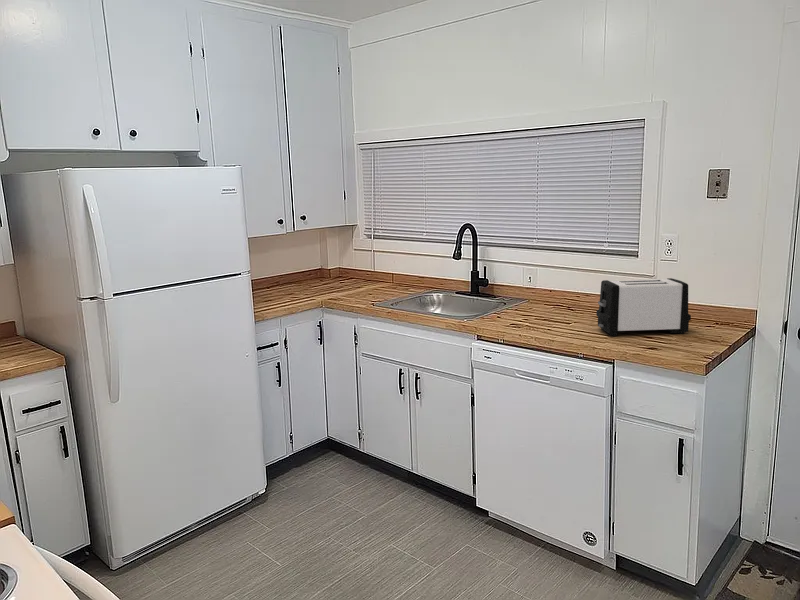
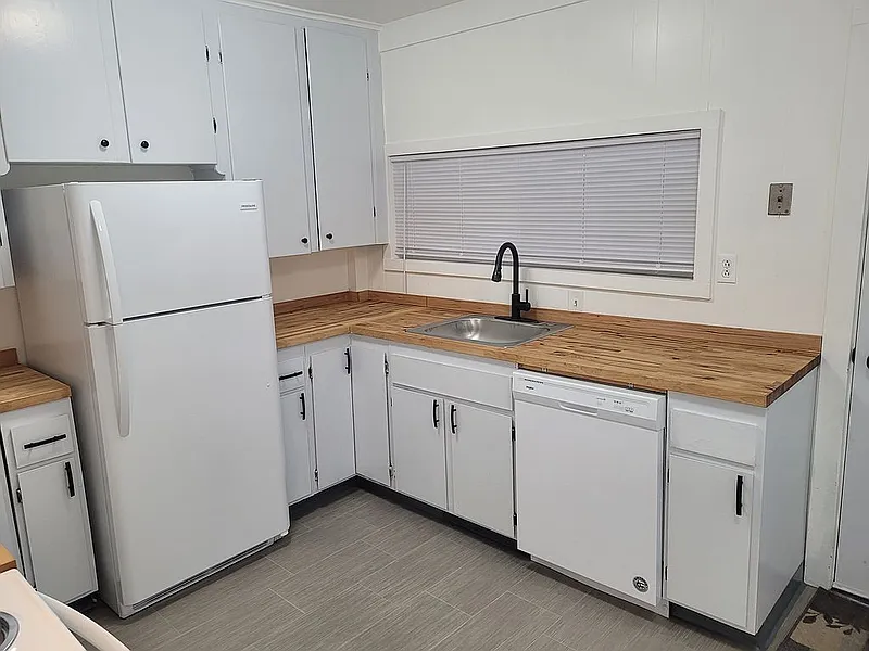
- toaster [595,277,692,337]
